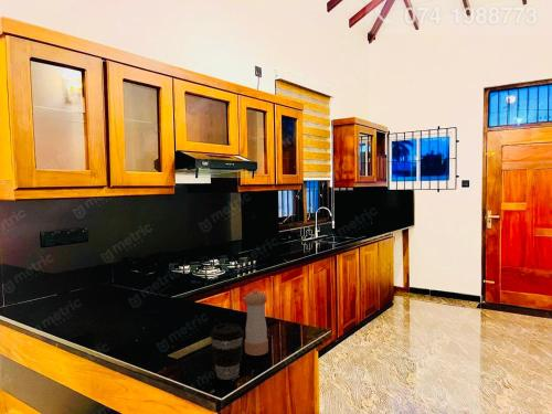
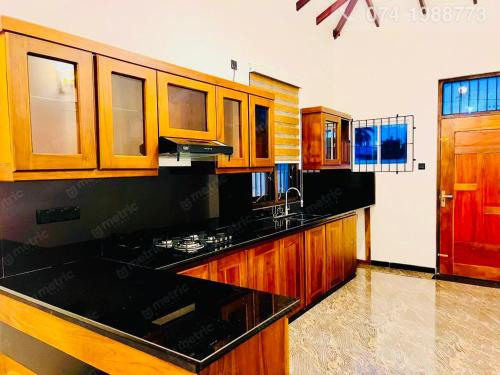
- coffee cup [209,322,245,381]
- pepper shaker [243,289,269,357]
